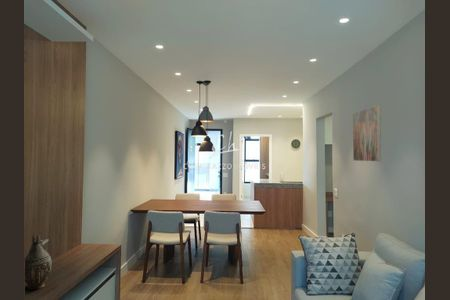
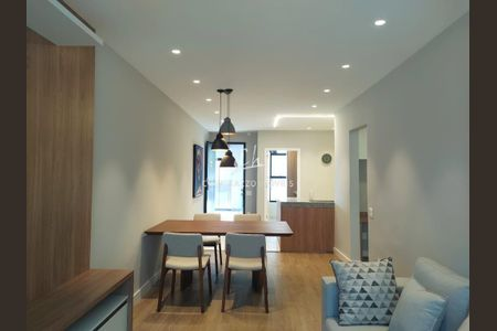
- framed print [352,104,382,163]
- decorative vase [24,234,53,290]
